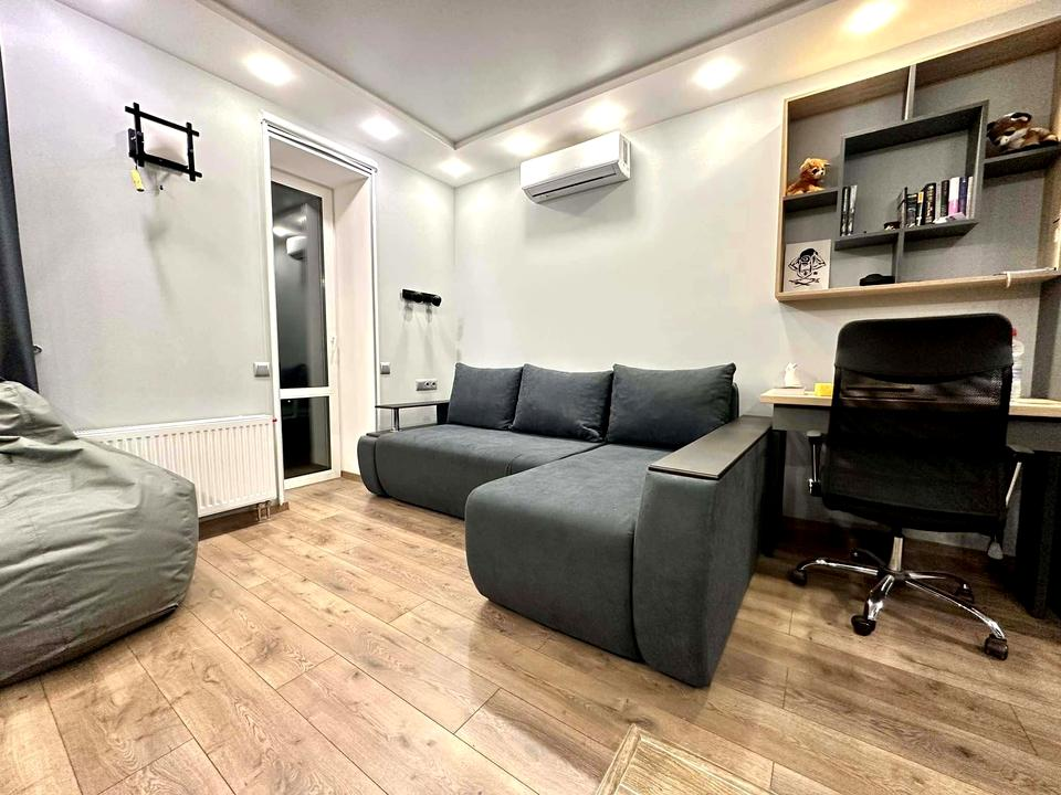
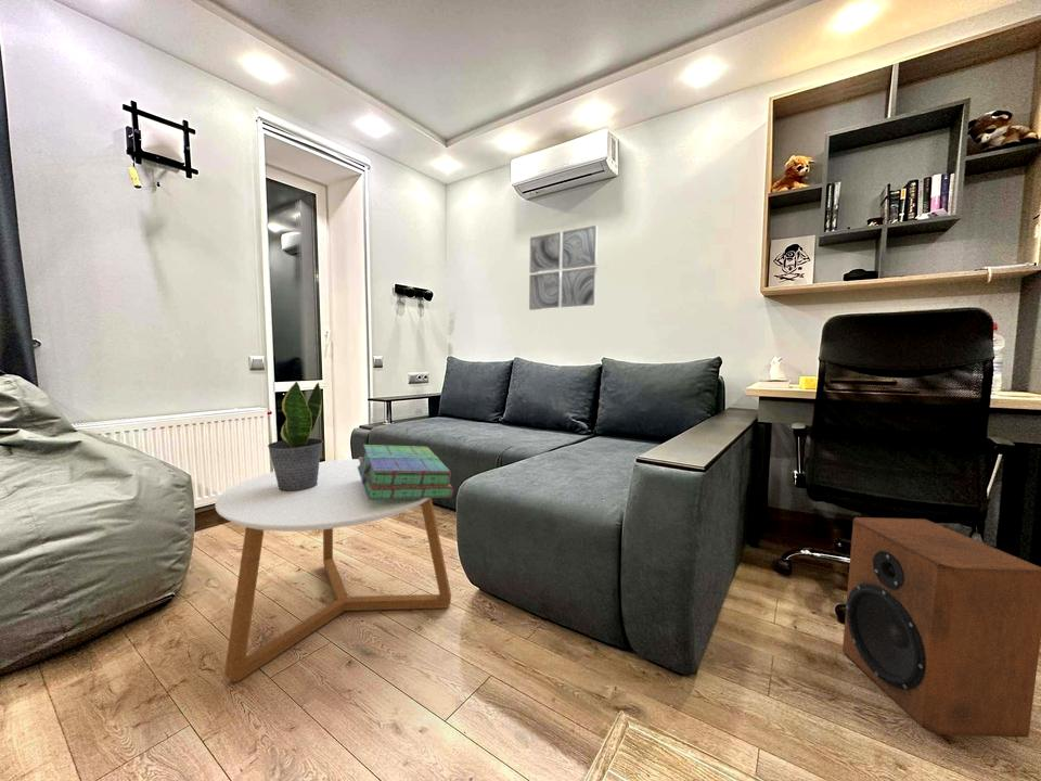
+ stack of books [357,444,454,500]
+ wall art [528,225,599,311]
+ potted plant [267,381,324,492]
+ speaker [841,516,1041,739]
+ coffee table [214,458,452,683]
